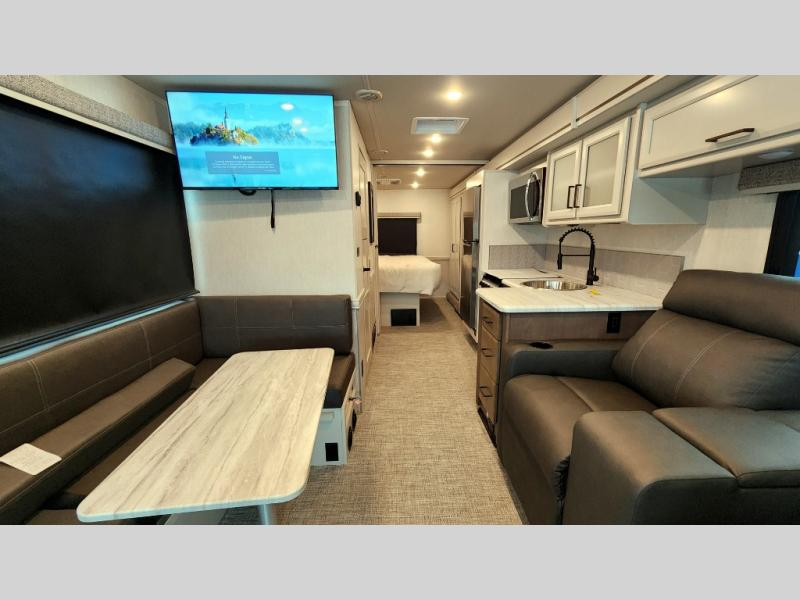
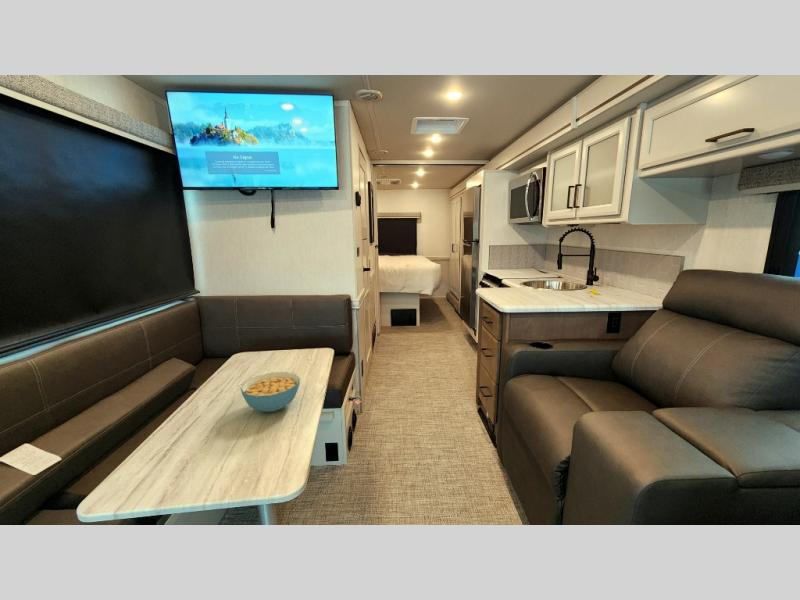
+ cereal bowl [240,371,301,413]
